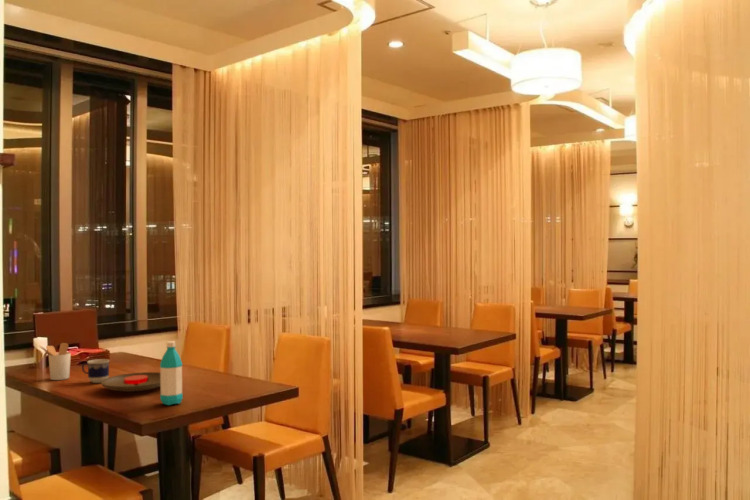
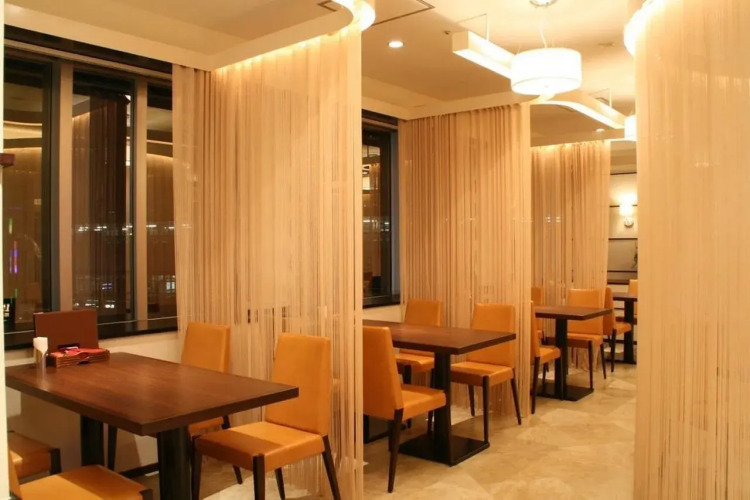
- water bottle [159,340,184,406]
- plate [100,371,161,393]
- cup [81,358,111,384]
- utensil holder [38,342,72,381]
